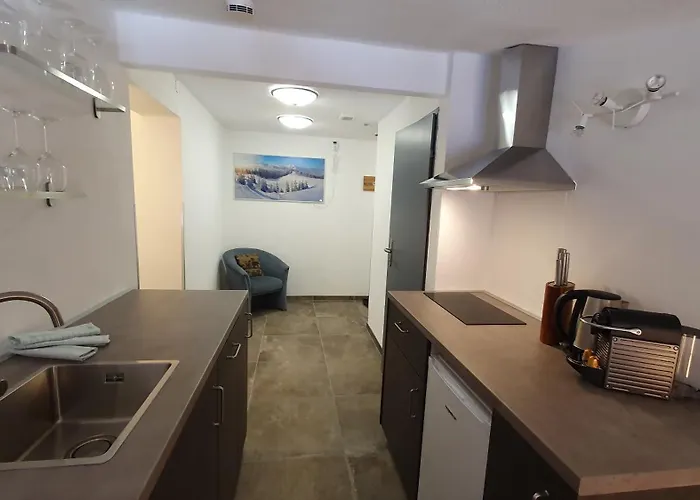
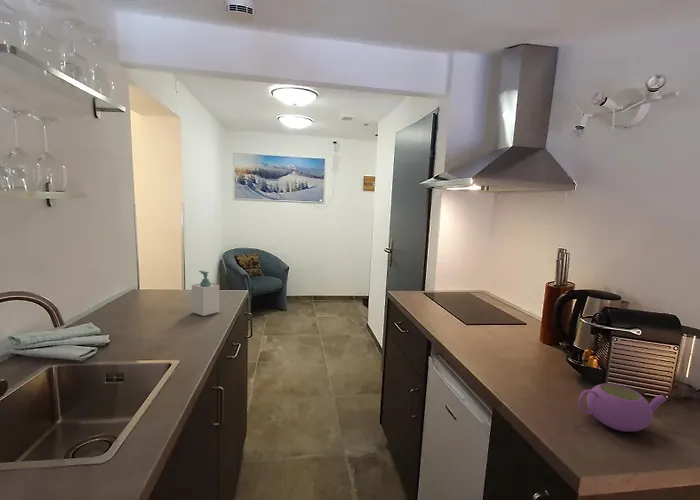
+ soap bottle [191,270,220,317]
+ teapot [577,383,668,433]
